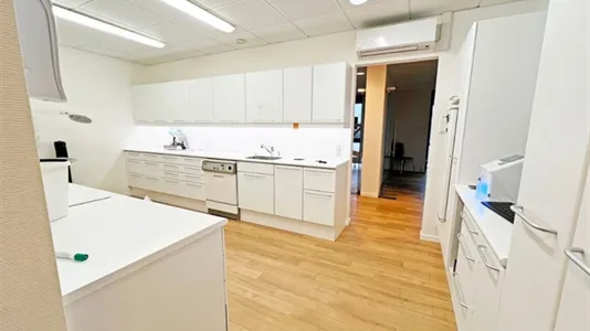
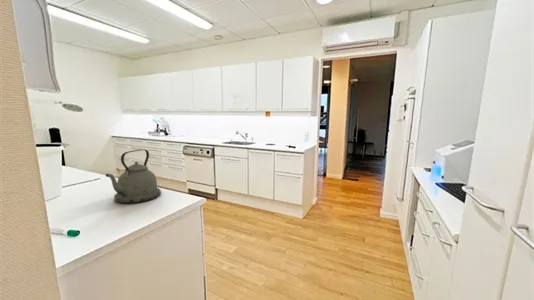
+ kettle [105,148,162,204]
